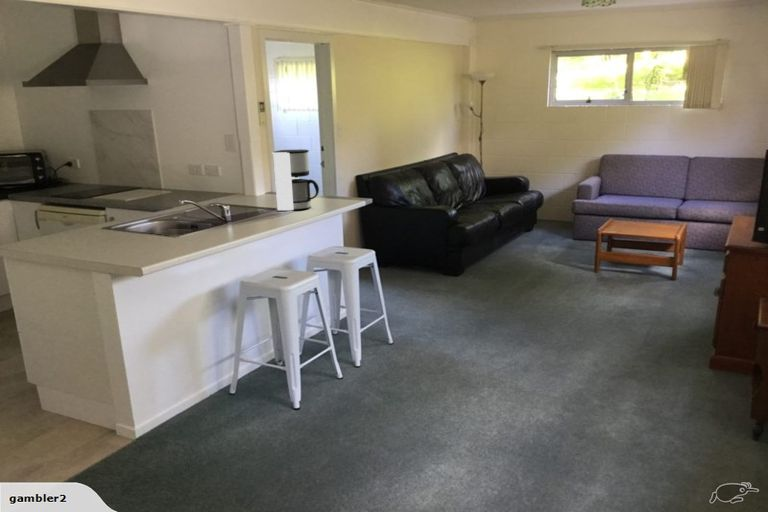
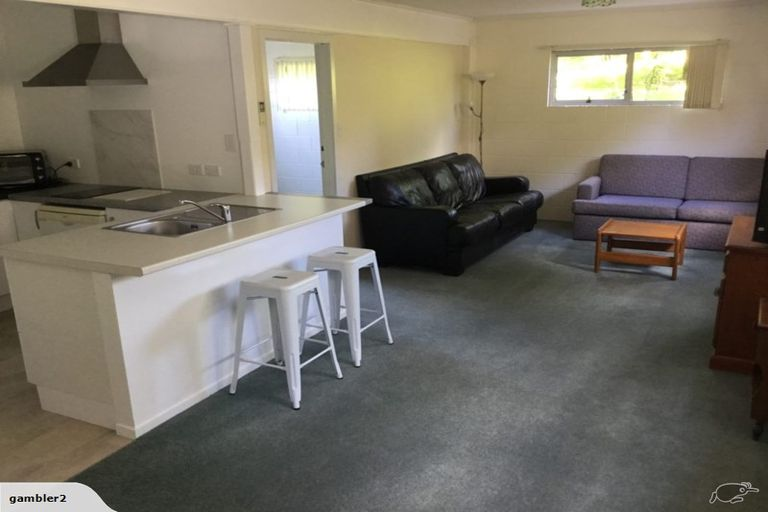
- coffee maker [272,149,320,212]
